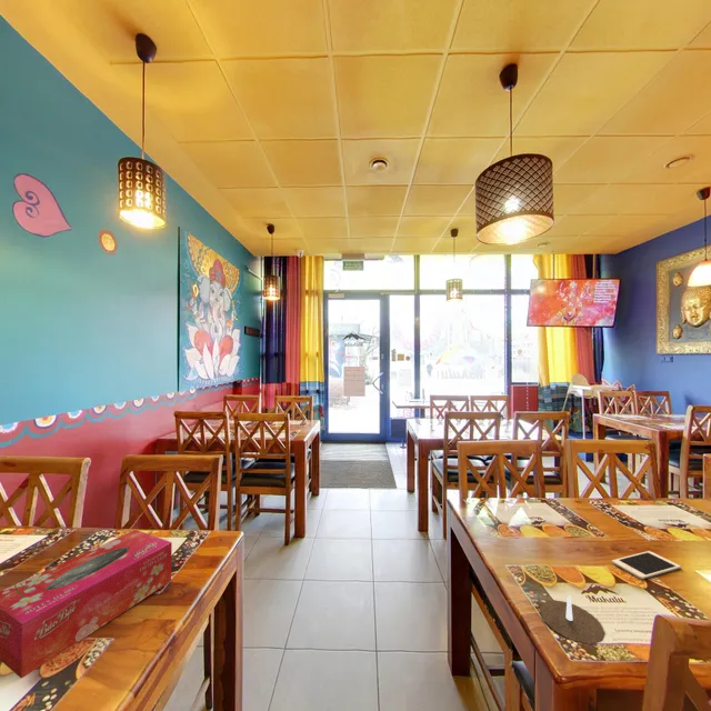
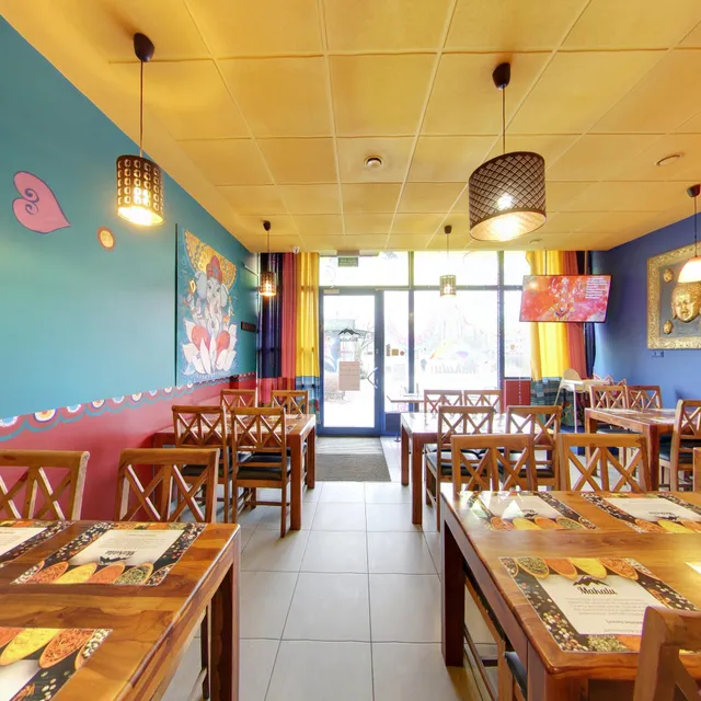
- cell phone [611,550,682,580]
- candle [539,594,615,645]
- tissue box [0,529,173,680]
